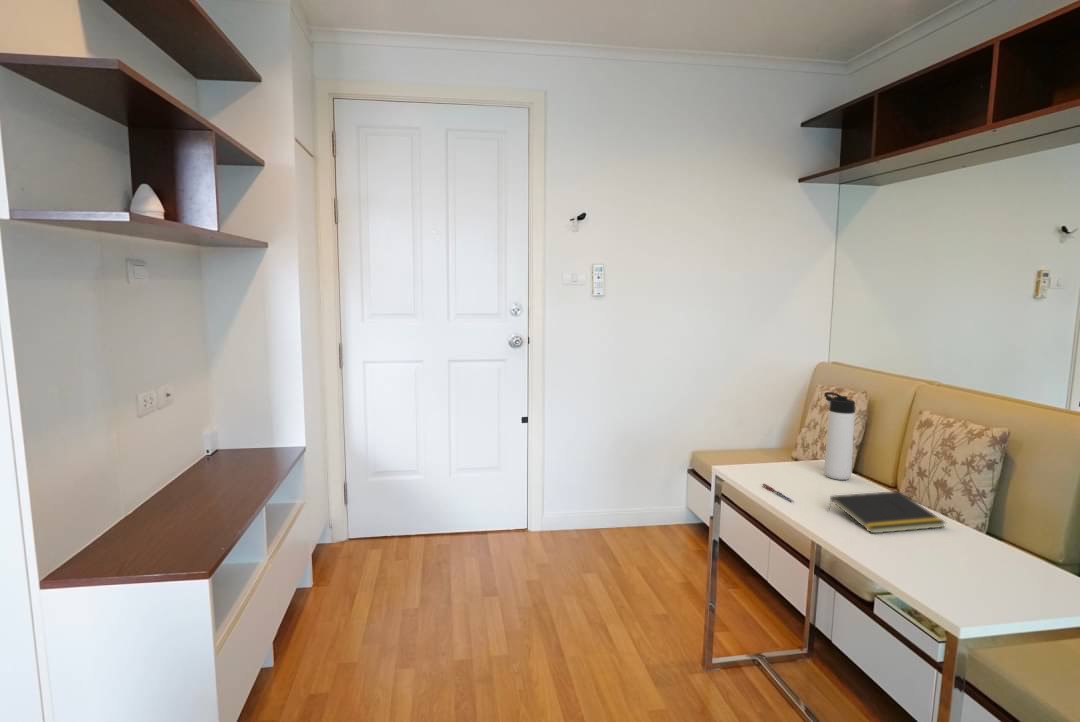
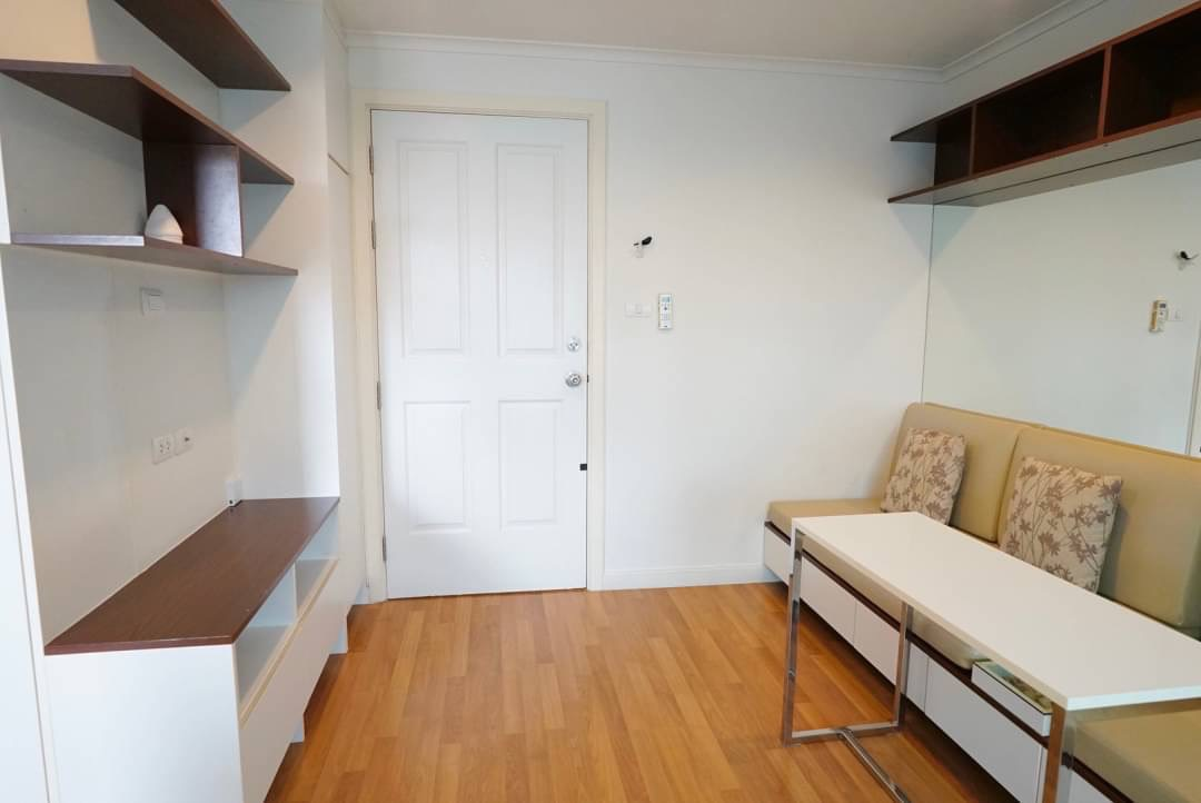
- thermos bottle [823,391,856,481]
- pen [762,482,795,503]
- notepad [827,490,947,534]
